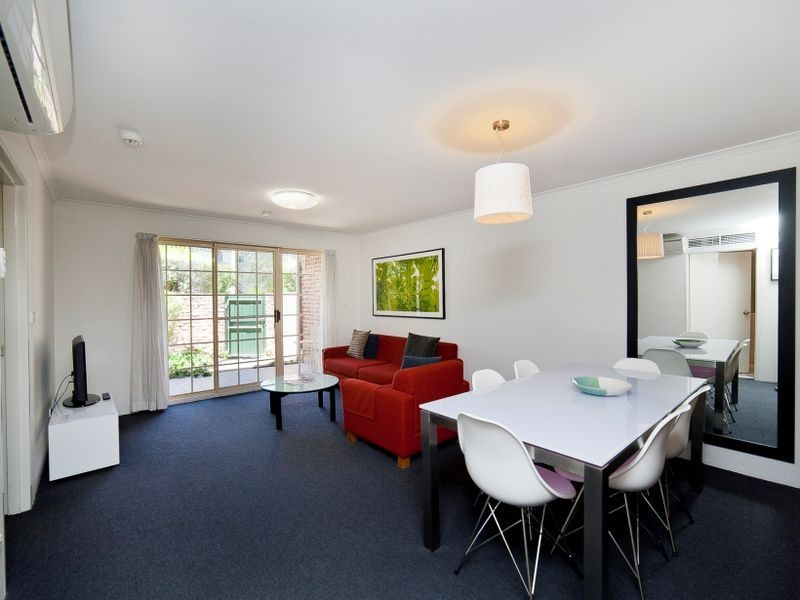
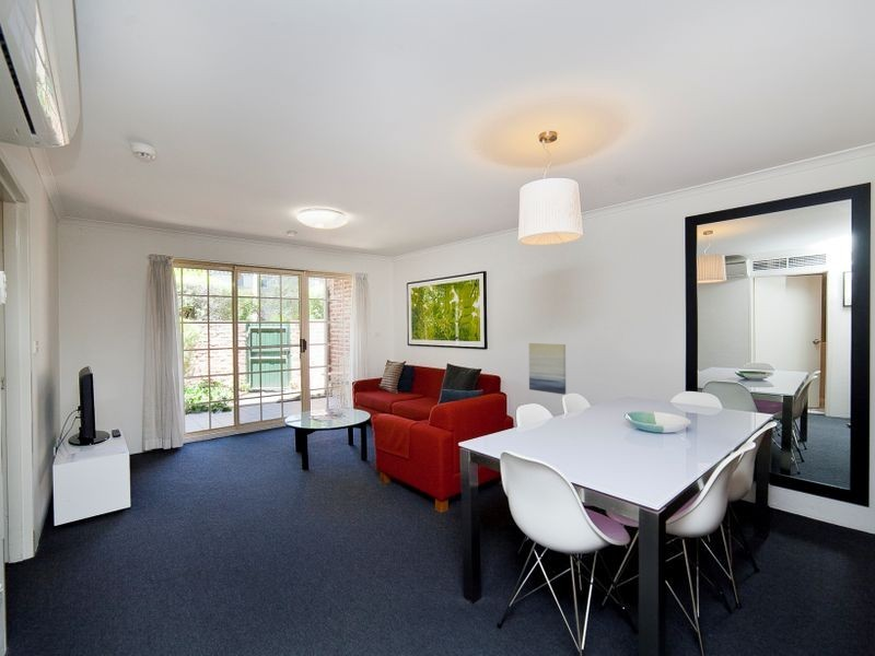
+ wall art [528,342,567,396]
